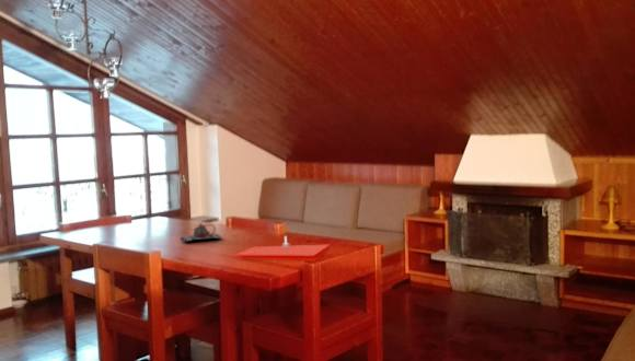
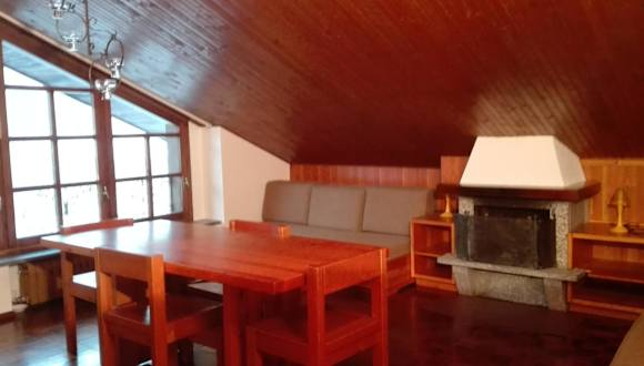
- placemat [235,235,332,257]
- teapot [180,222,222,243]
